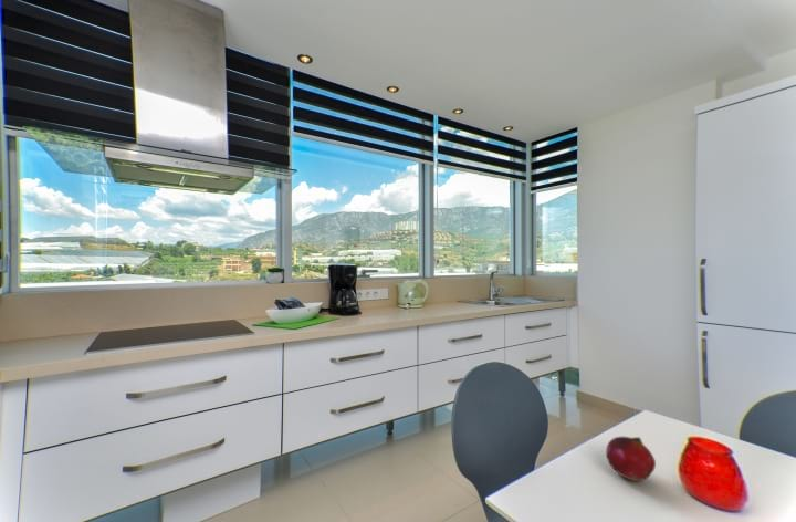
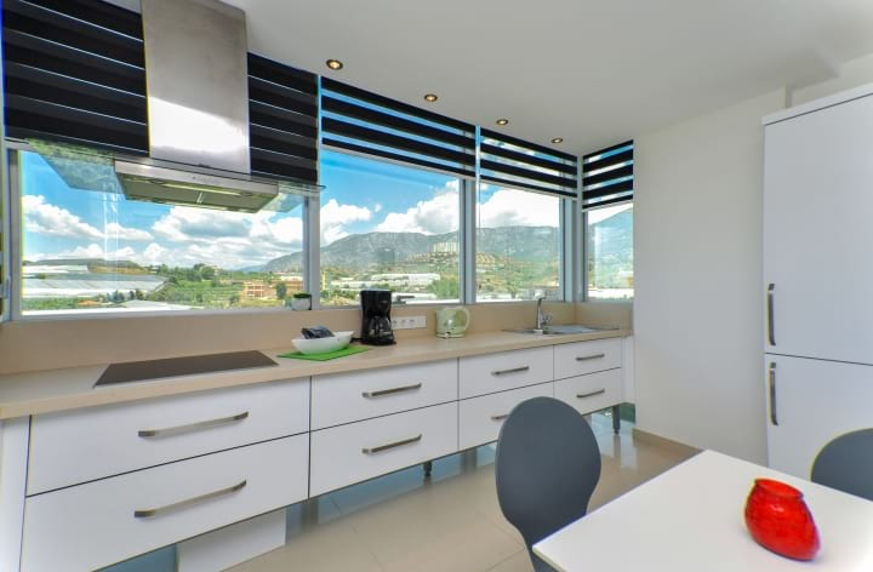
- fruit [605,436,657,482]
